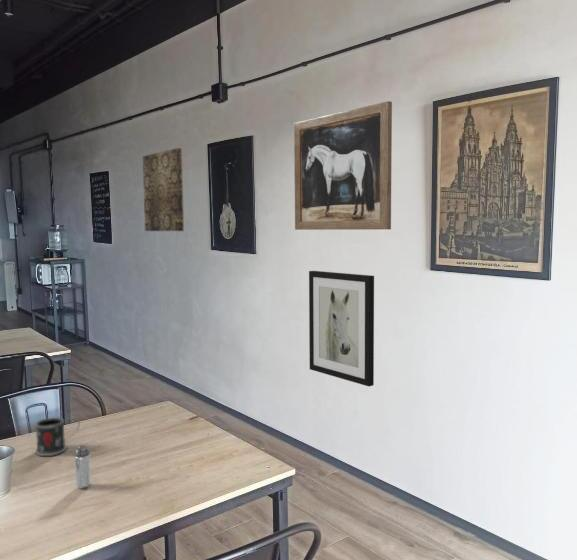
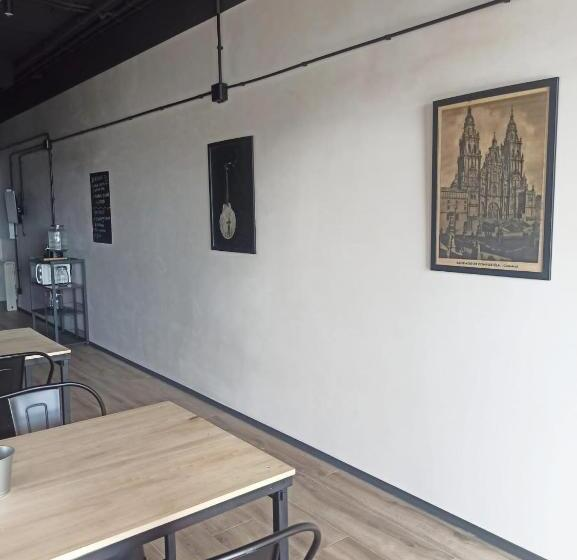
- mug [34,415,80,457]
- wall art [293,100,393,231]
- wall art [142,147,185,232]
- wall art [308,270,375,387]
- shaker [73,444,91,489]
